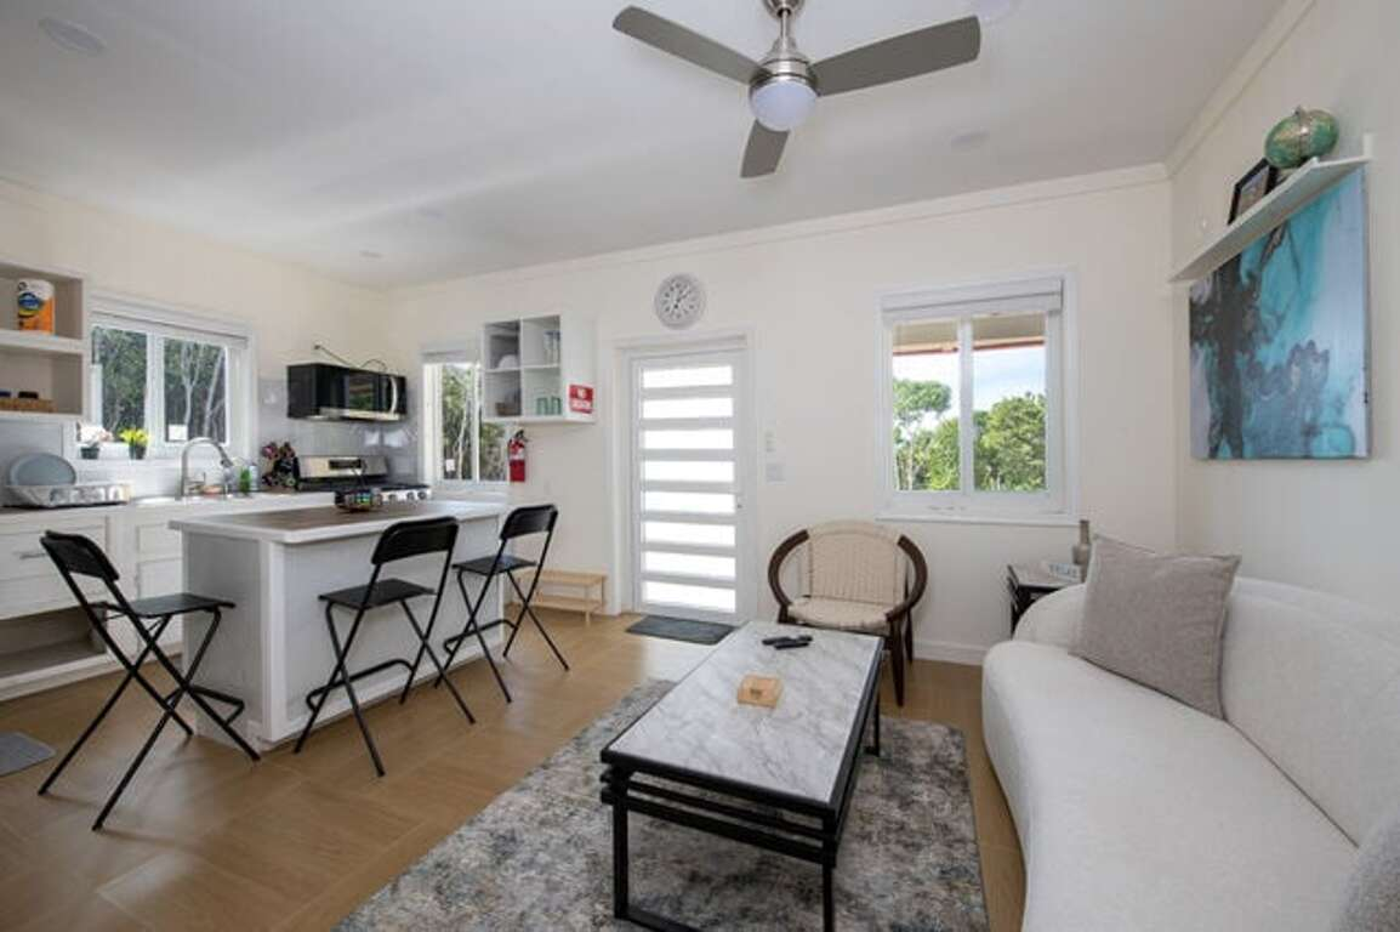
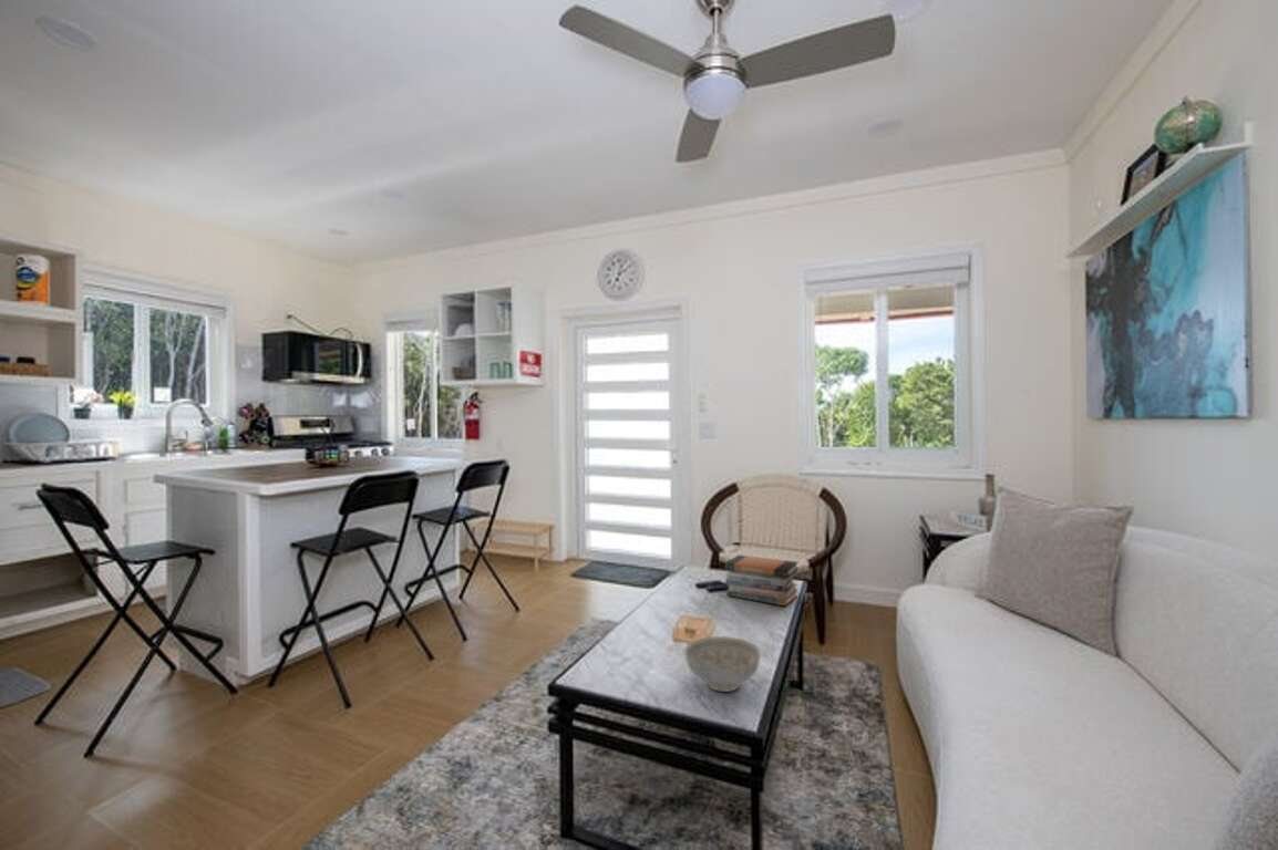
+ book stack [723,553,800,607]
+ decorative bowl [683,635,762,693]
